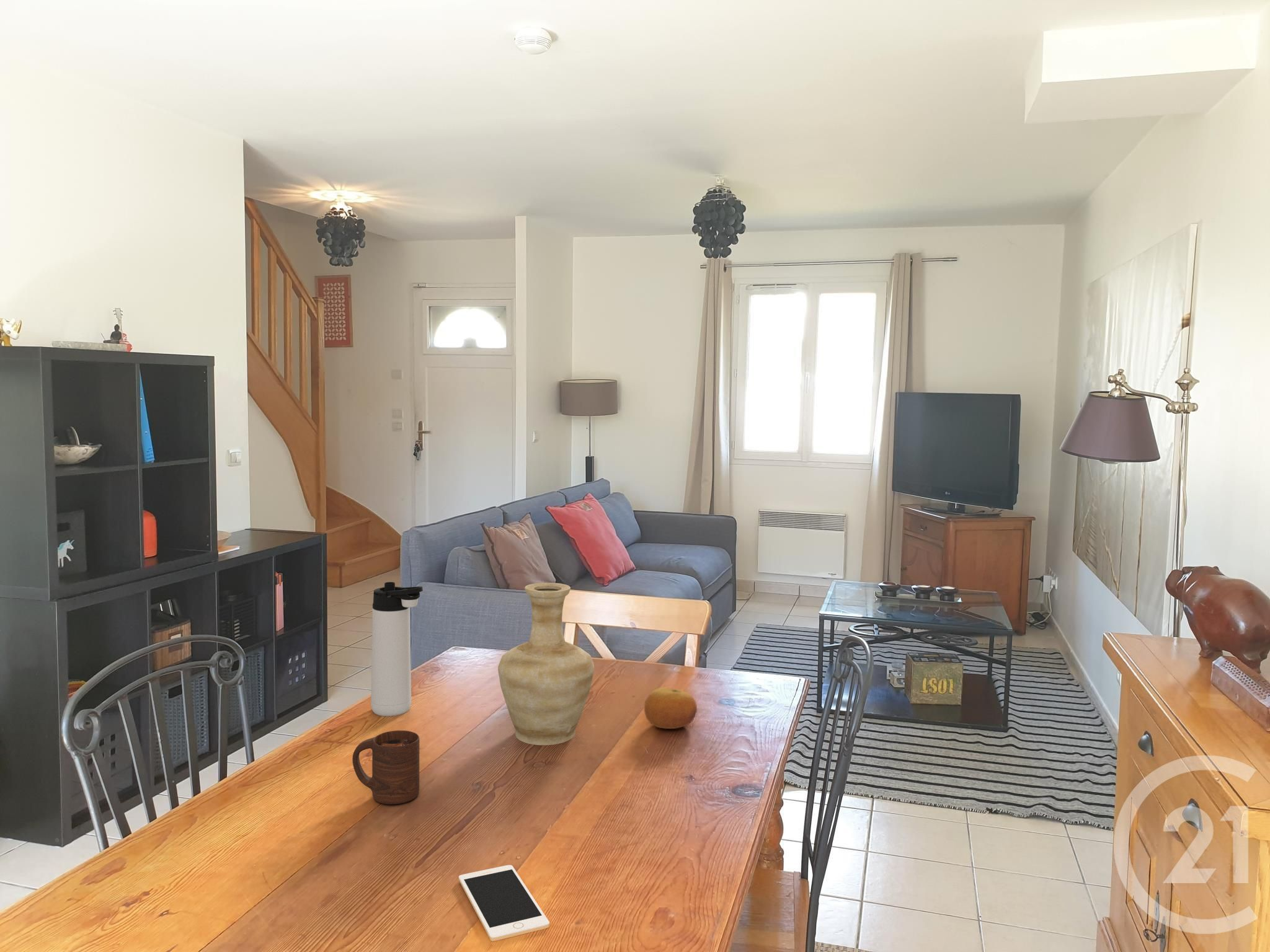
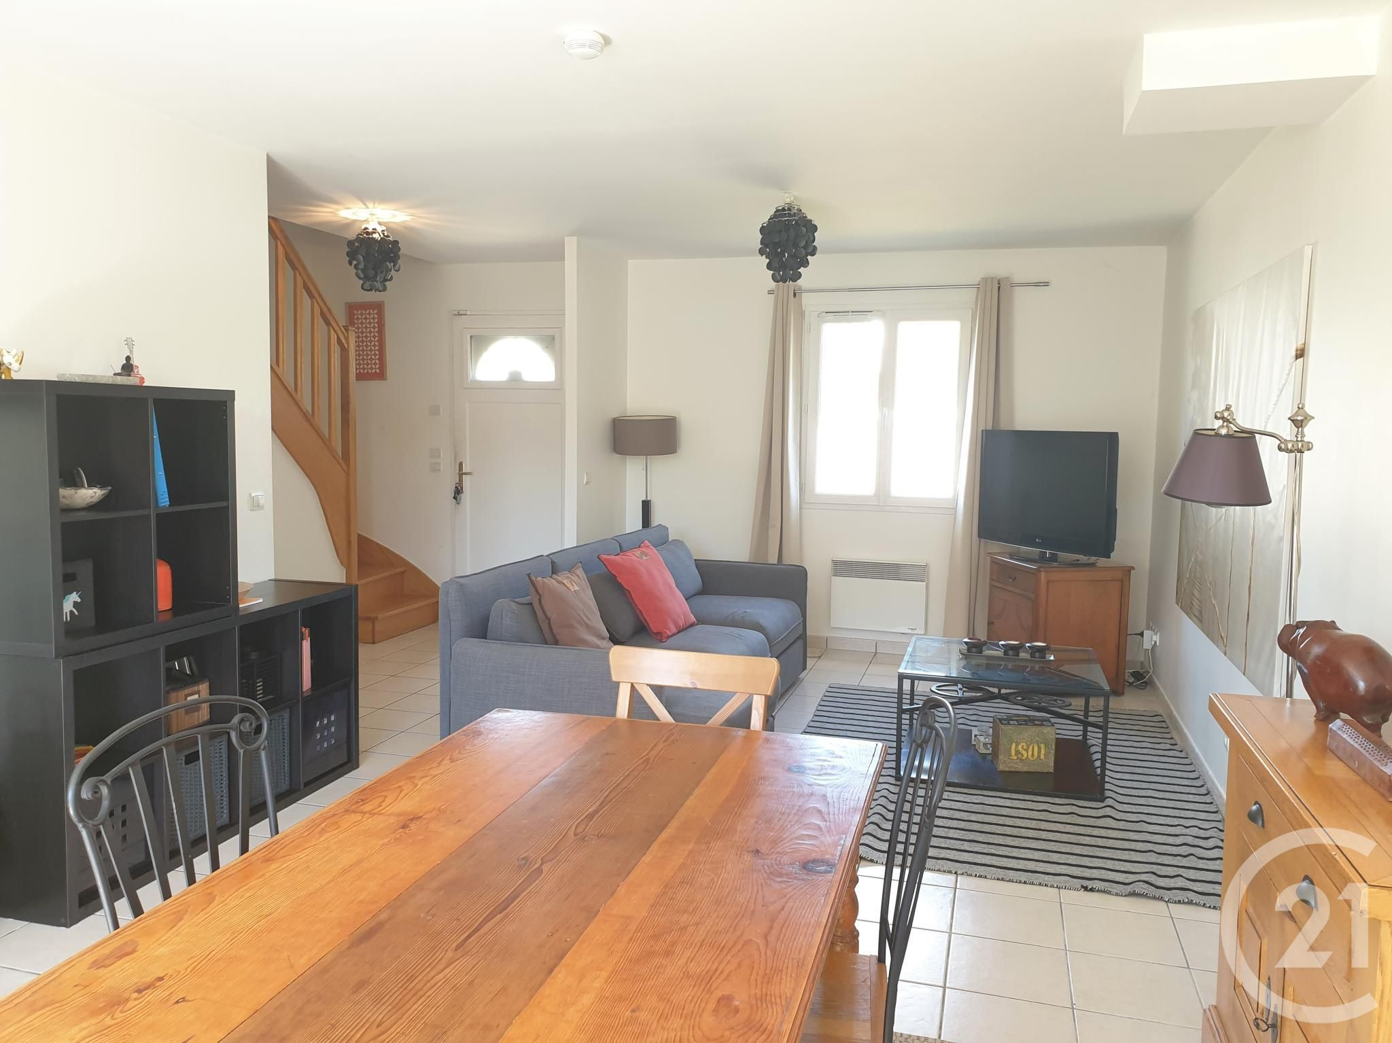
- fruit [644,687,698,729]
- cell phone [458,865,550,941]
- cup [352,730,420,805]
- vase [497,582,595,746]
- thermos bottle [370,581,424,716]
